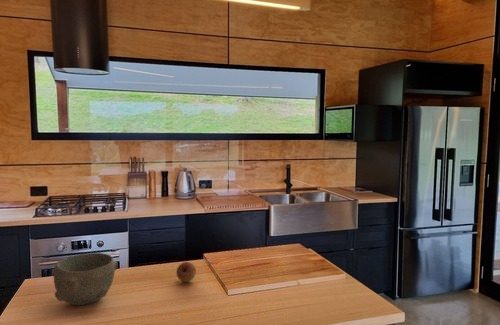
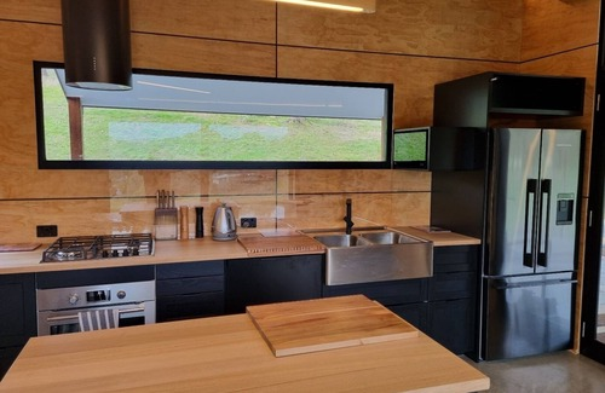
- bowl [53,252,119,306]
- fruit [175,261,197,283]
